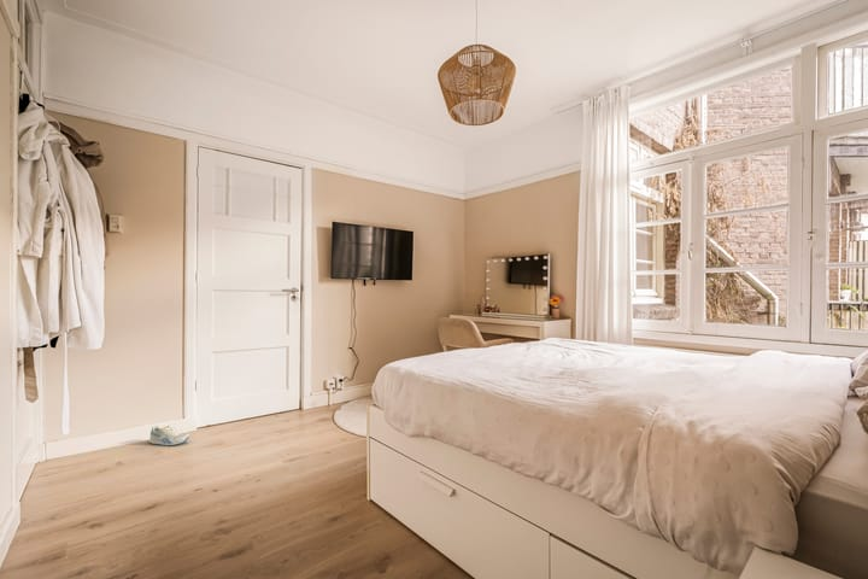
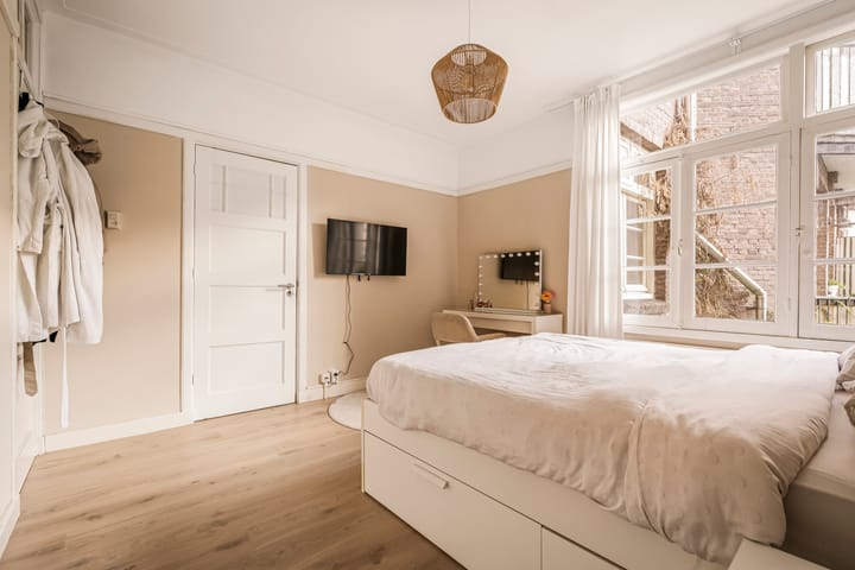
- sneaker [148,425,190,446]
